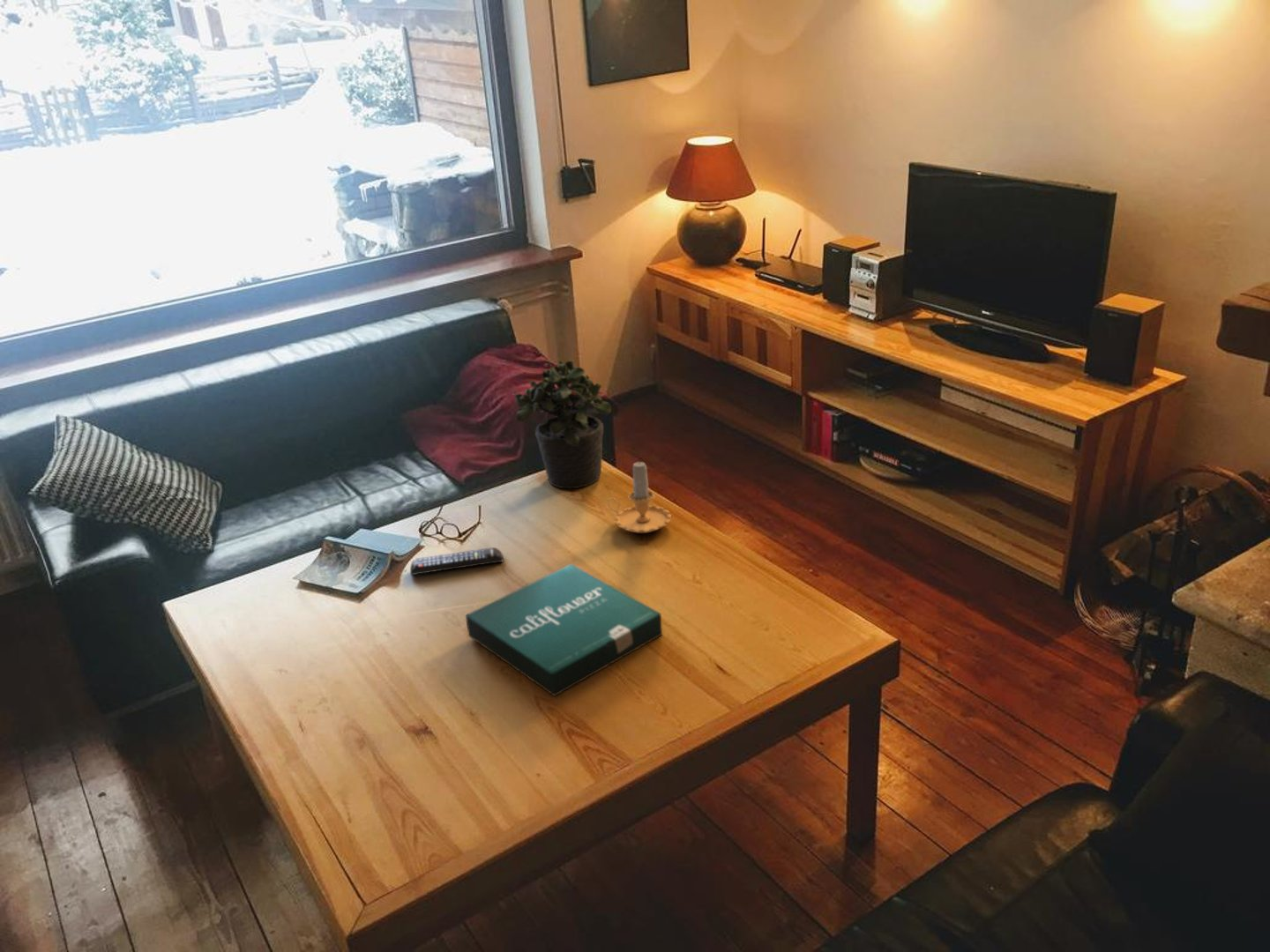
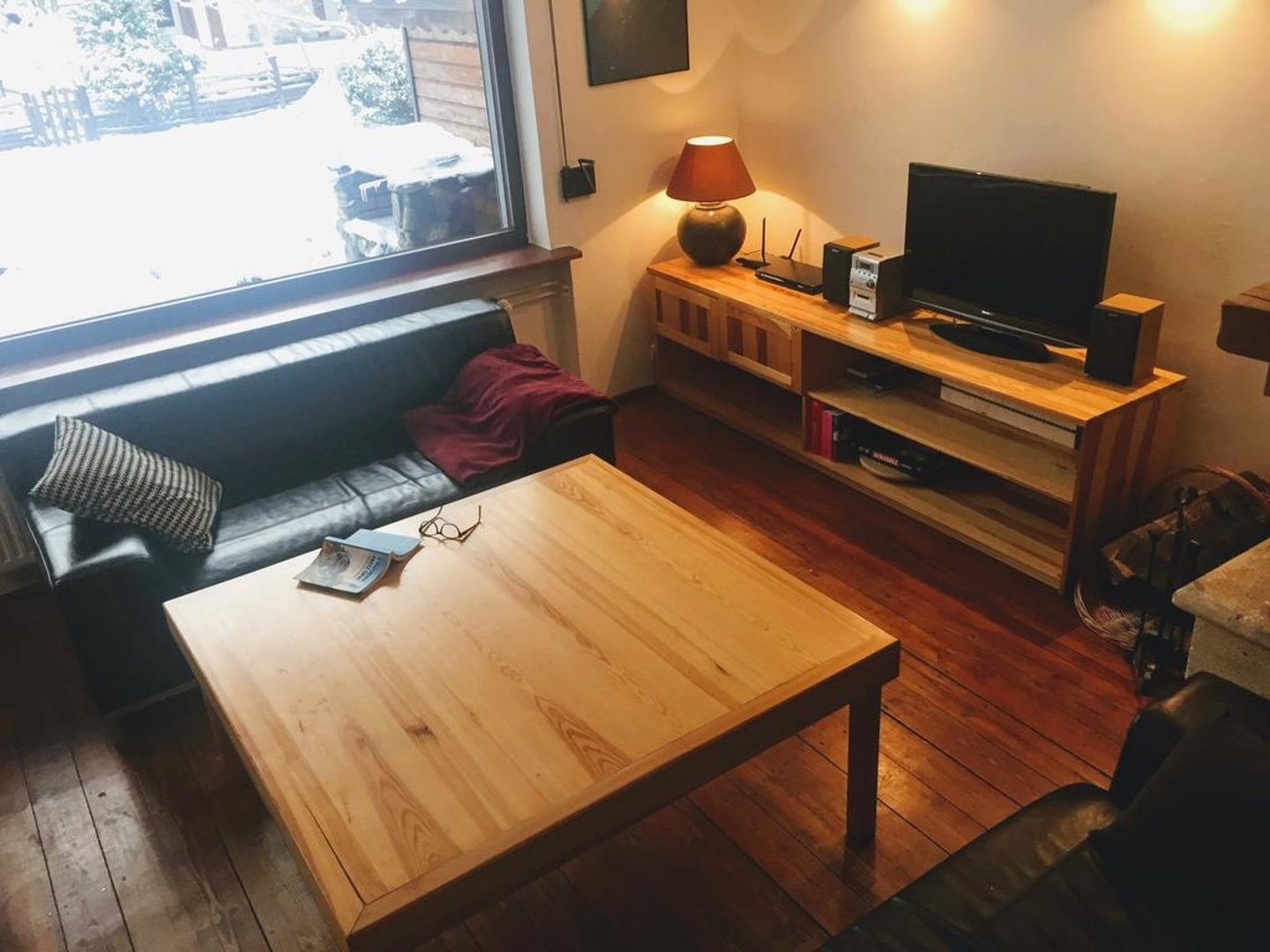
- remote control [409,547,504,576]
- potted plant [512,360,612,490]
- pizza box [465,563,663,697]
- candle [607,459,672,534]
